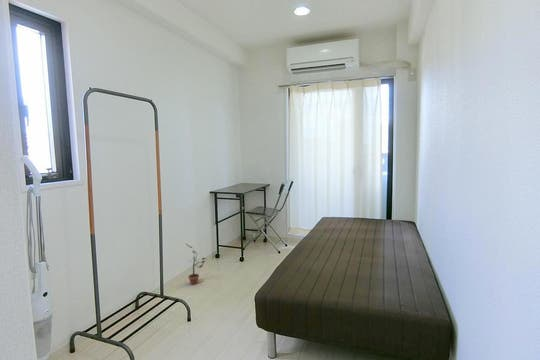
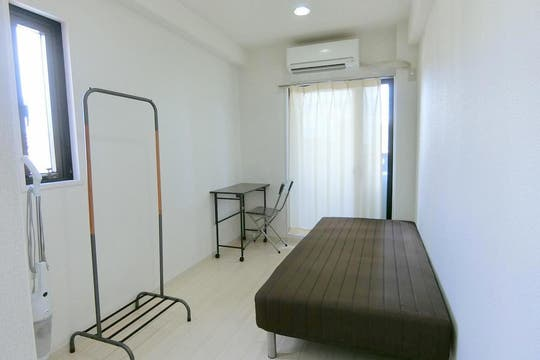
- potted plant [185,243,207,285]
